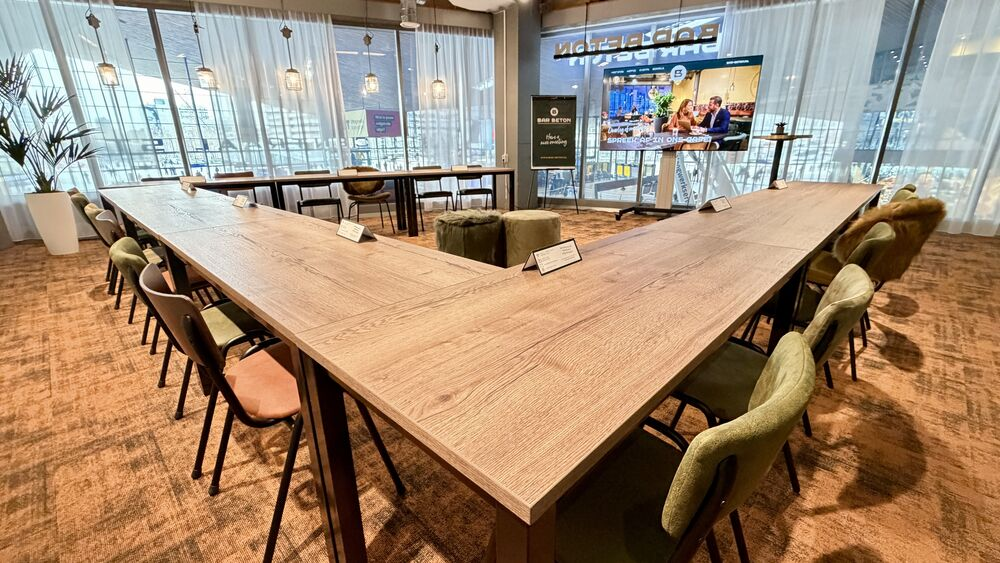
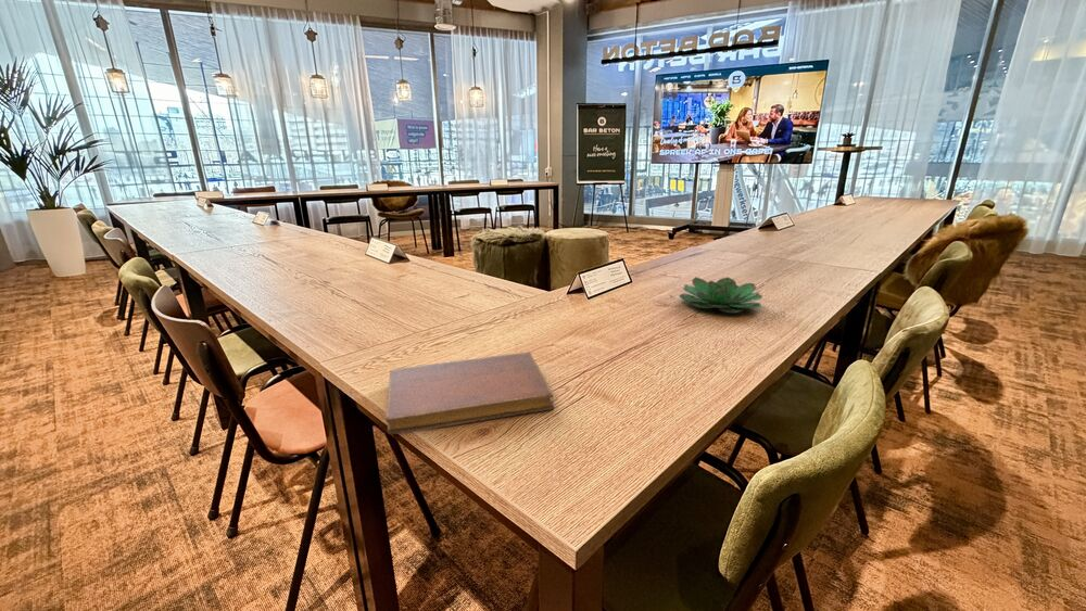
+ notebook [384,351,555,435]
+ succulent plant [678,276,763,314]
